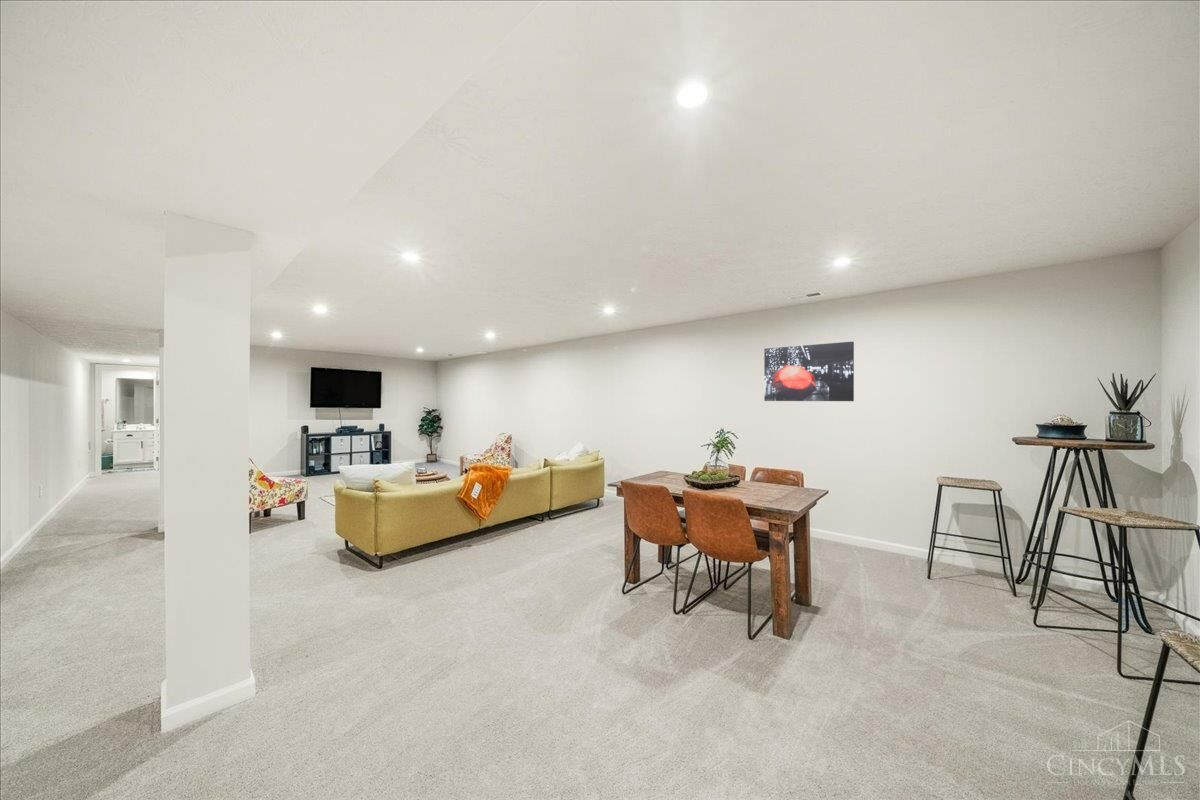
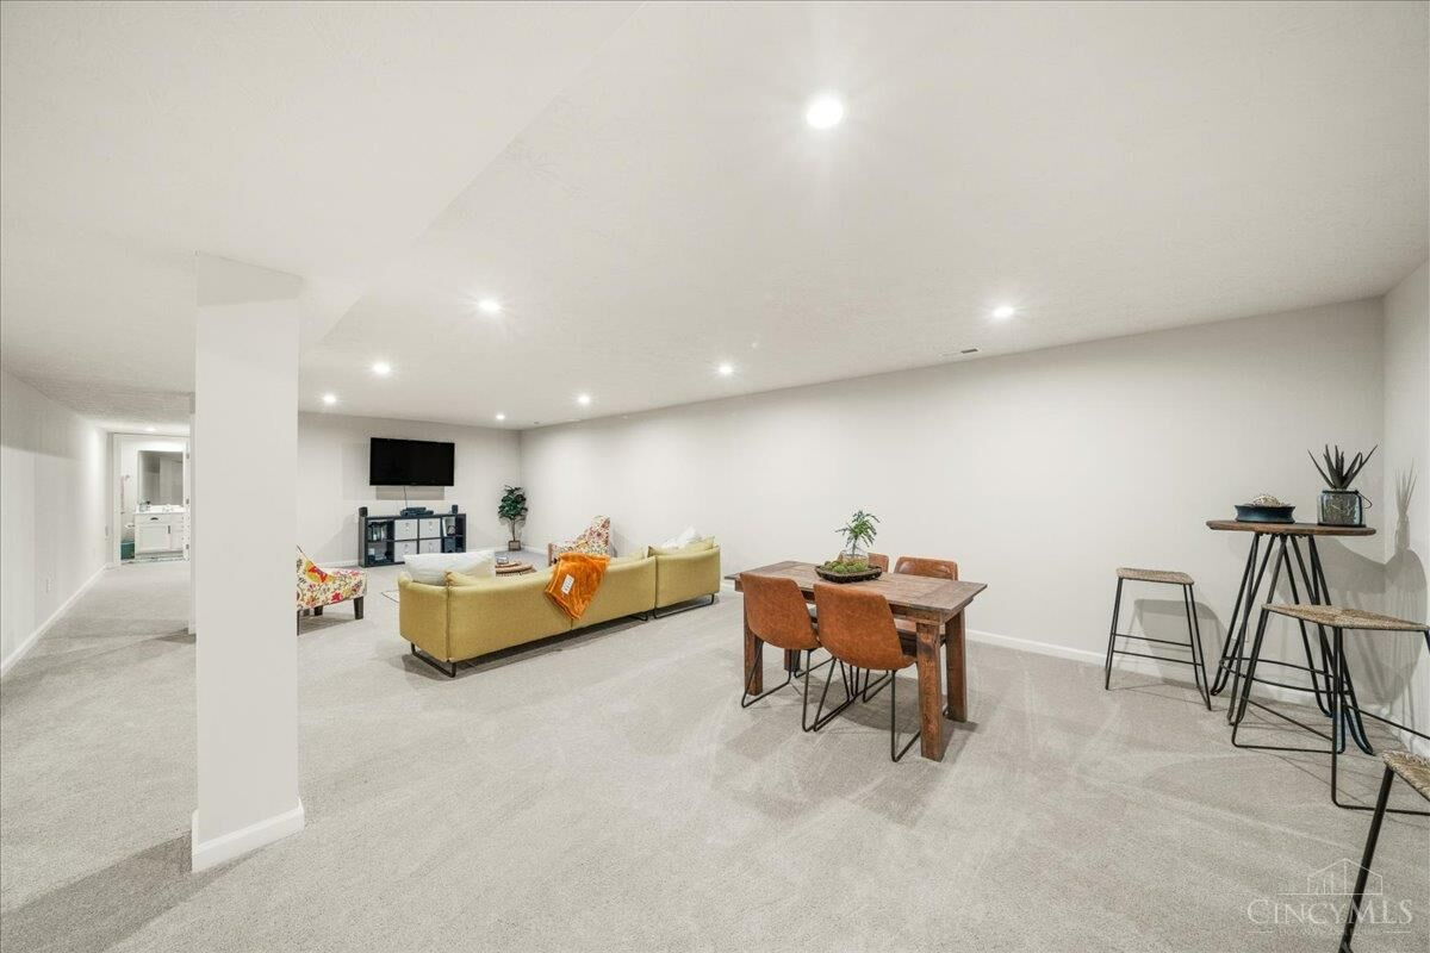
- wall art [763,341,855,402]
